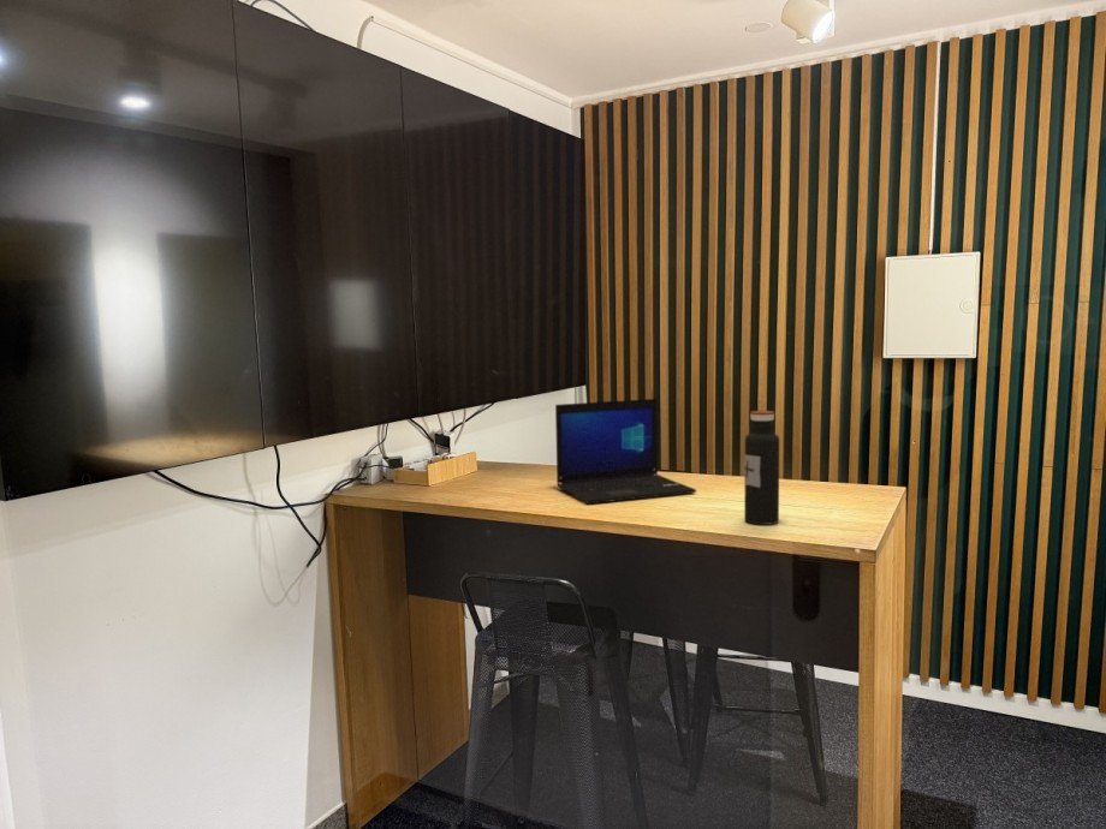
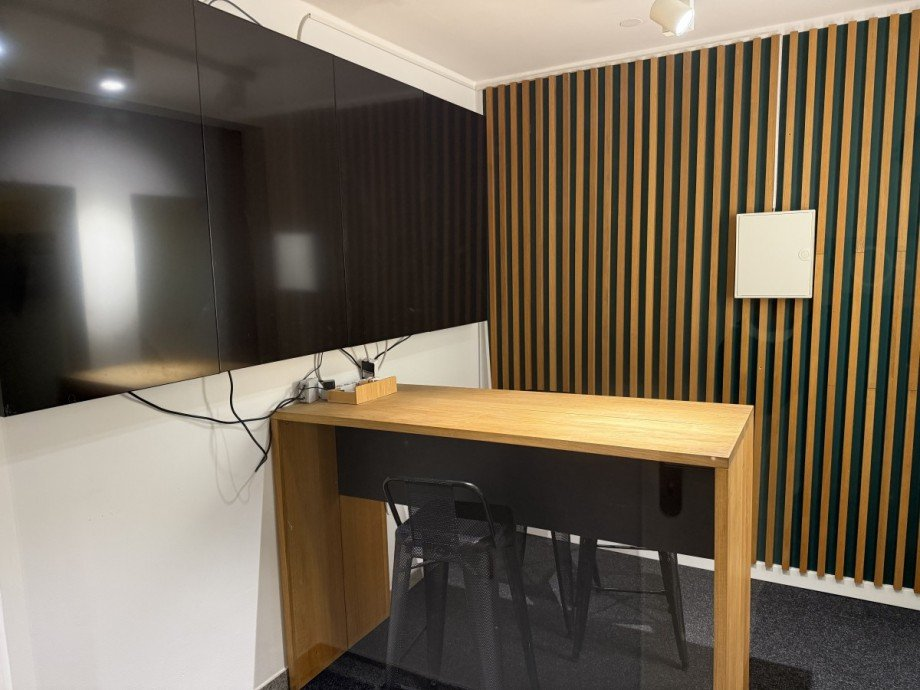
- laptop [554,398,697,505]
- water bottle [743,410,780,526]
